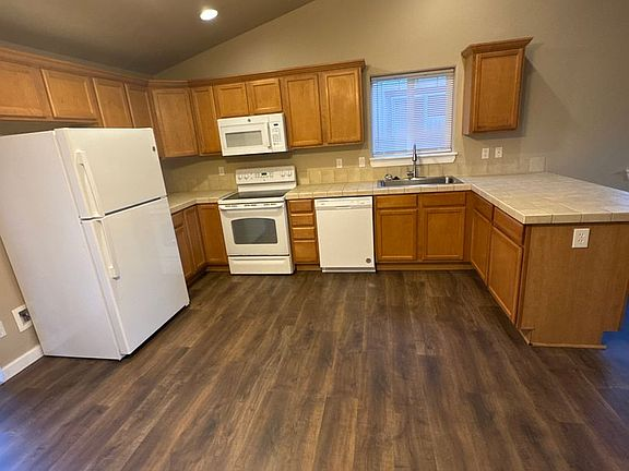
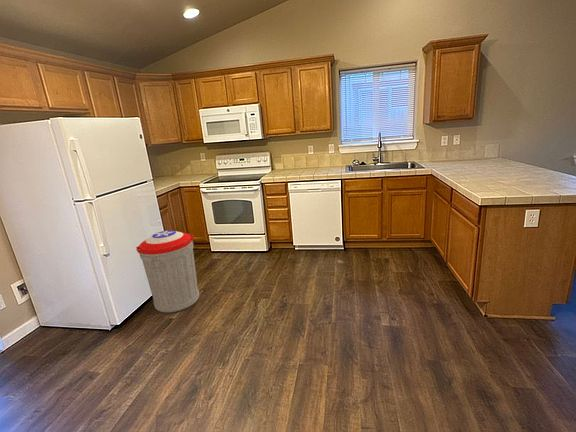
+ trash can [135,229,200,314]
